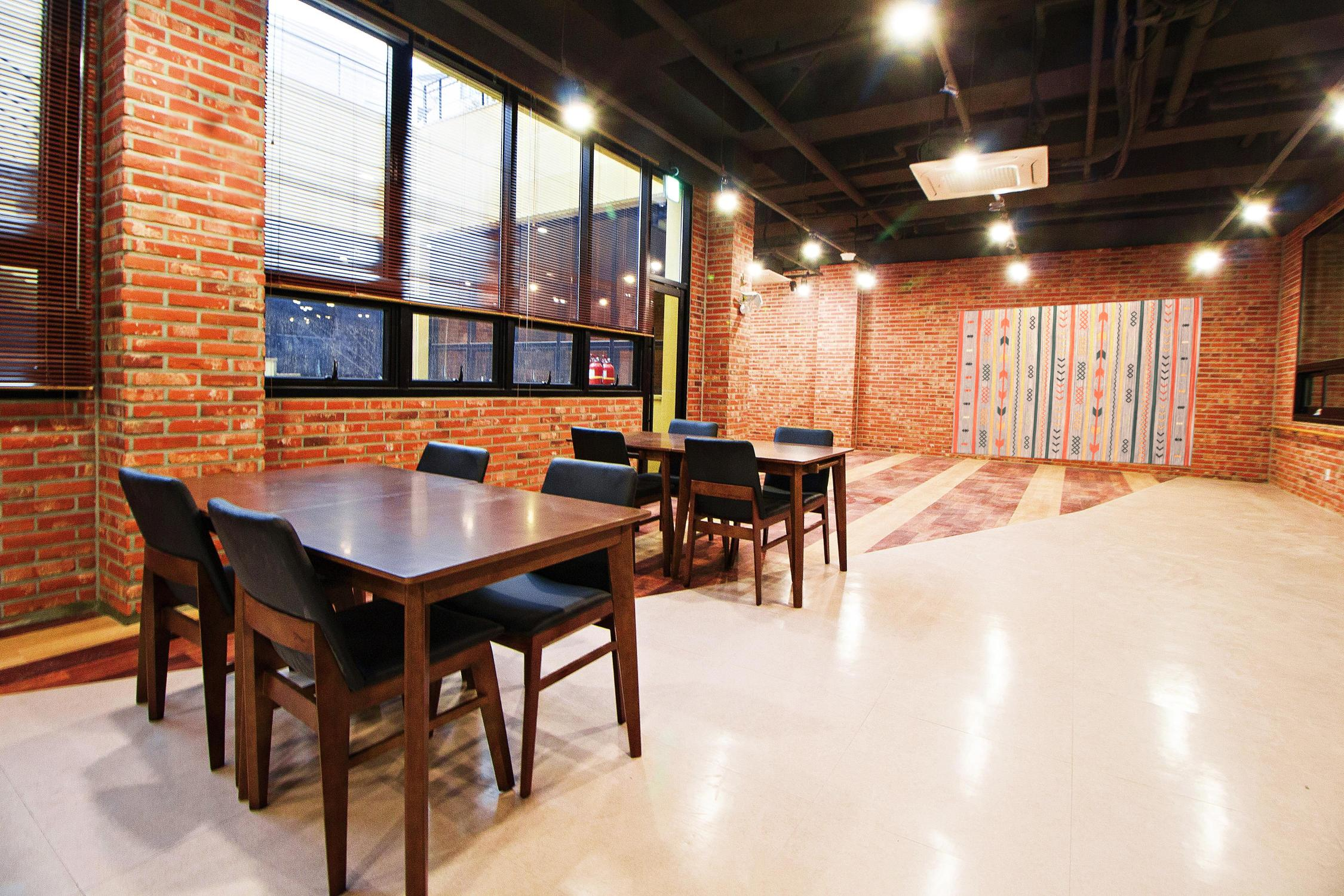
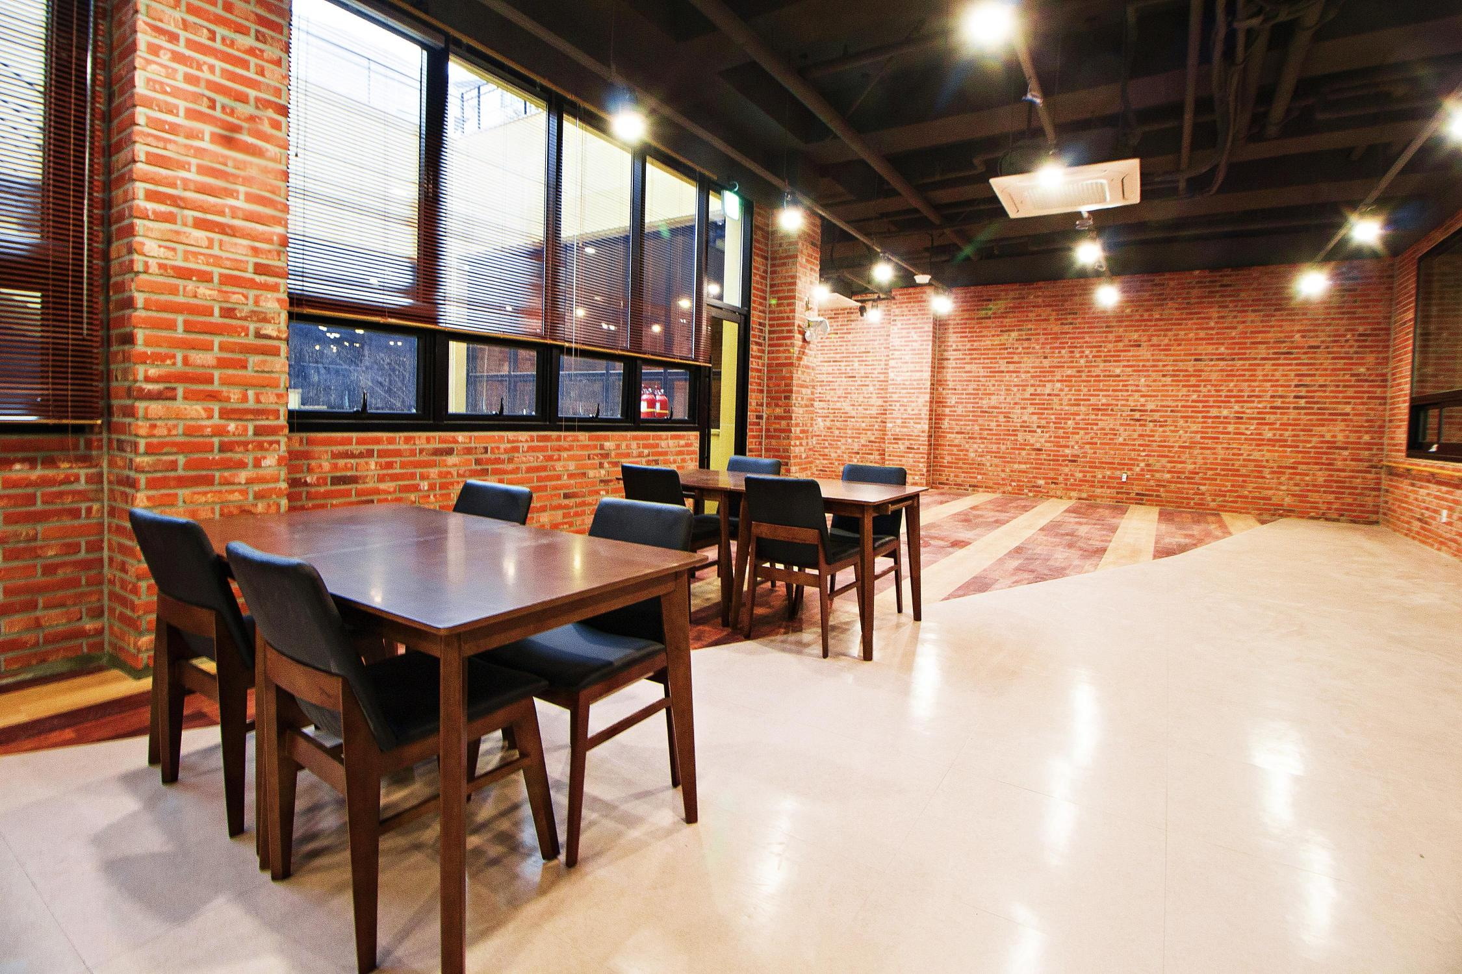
- rug [951,296,1204,467]
